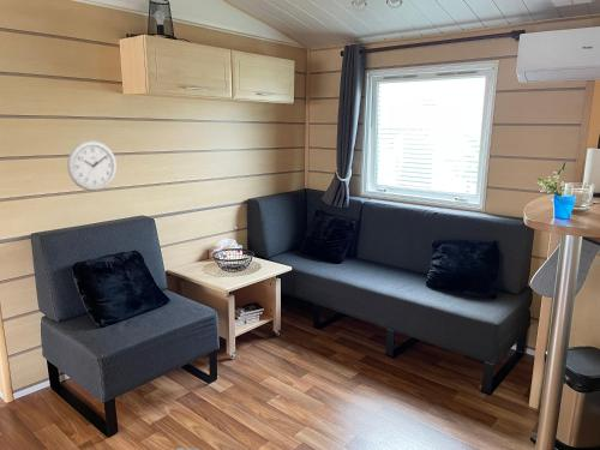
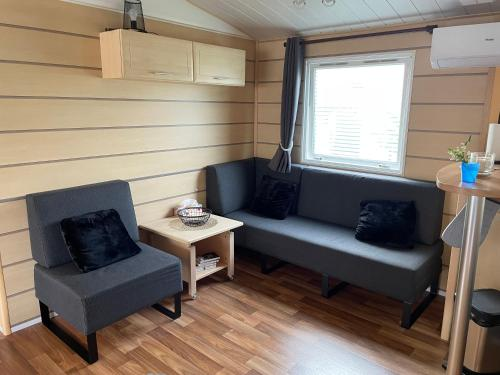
- wall clock [66,139,118,192]
